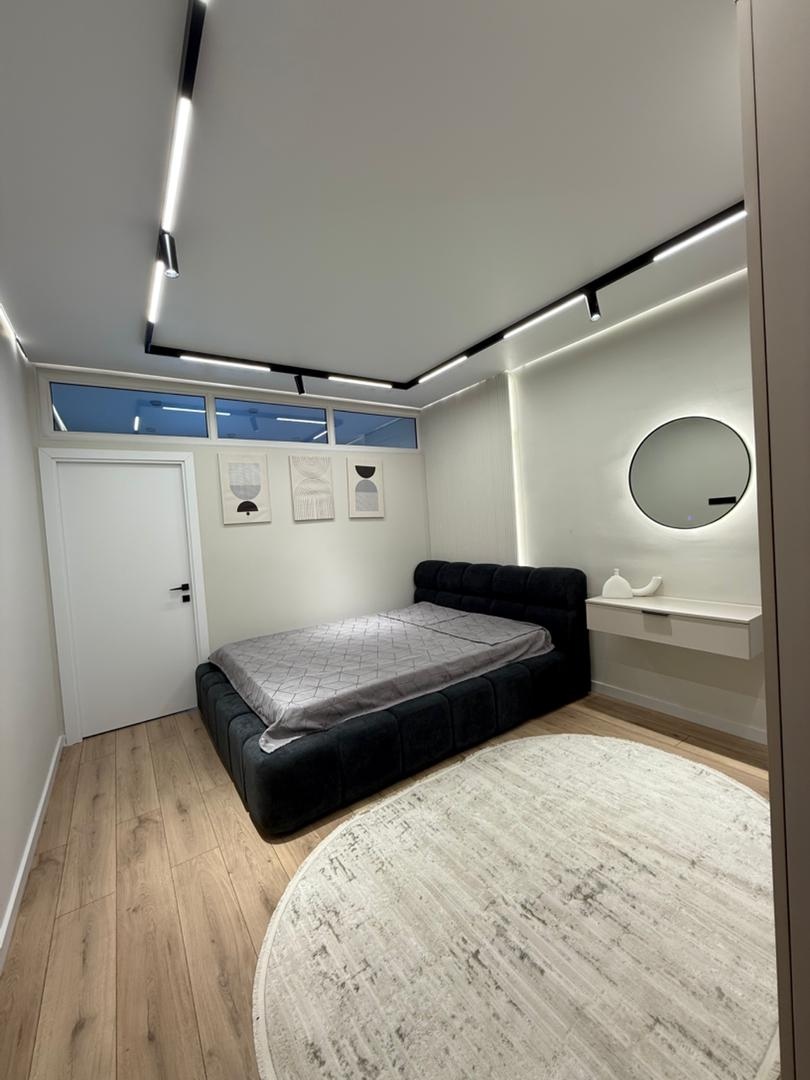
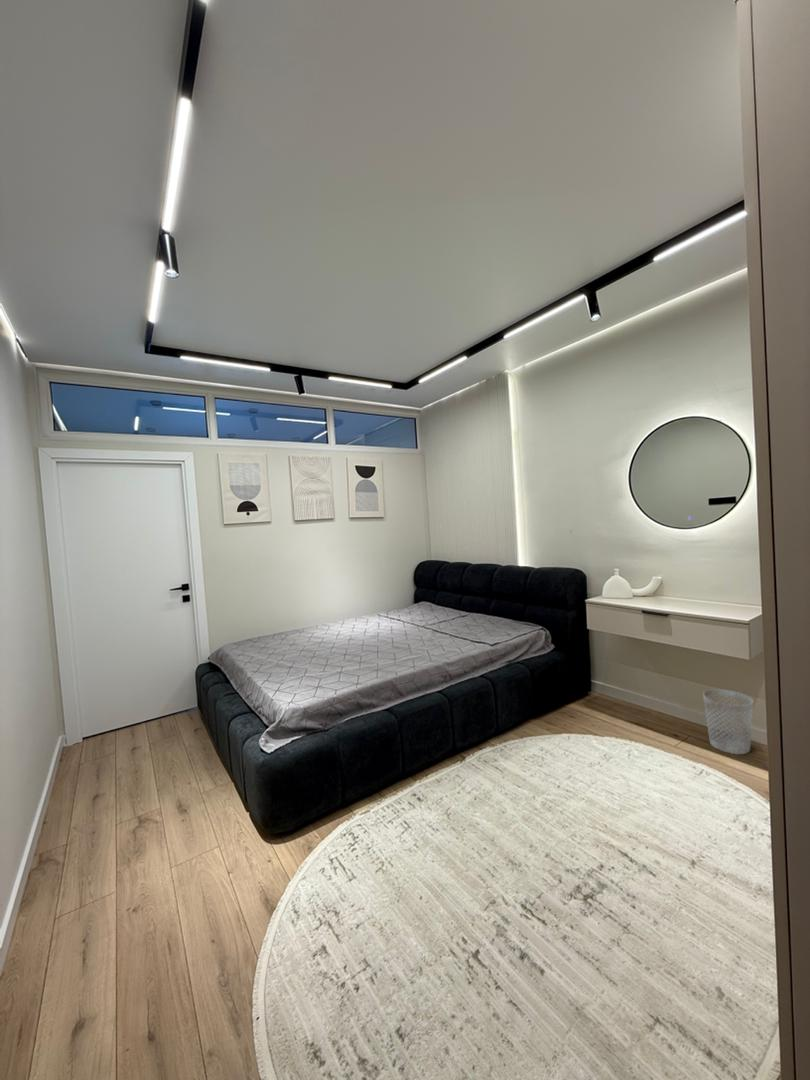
+ wastebasket [702,688,754,755]
